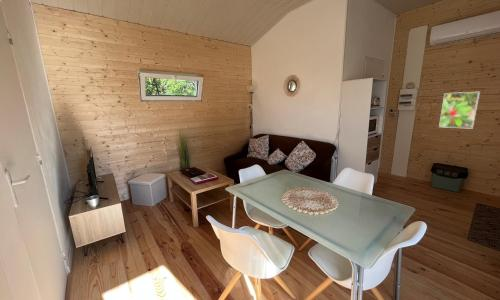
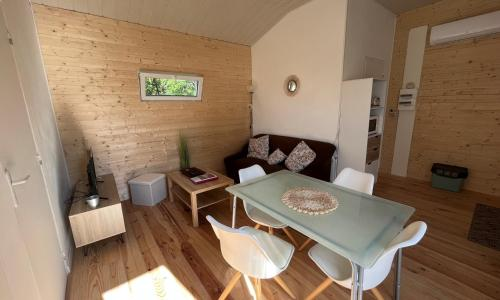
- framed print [438,91,481,129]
